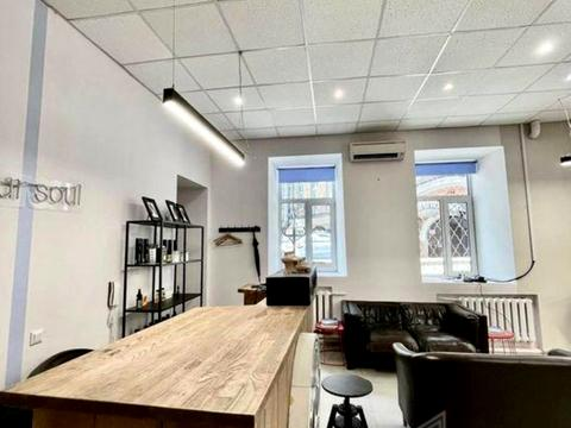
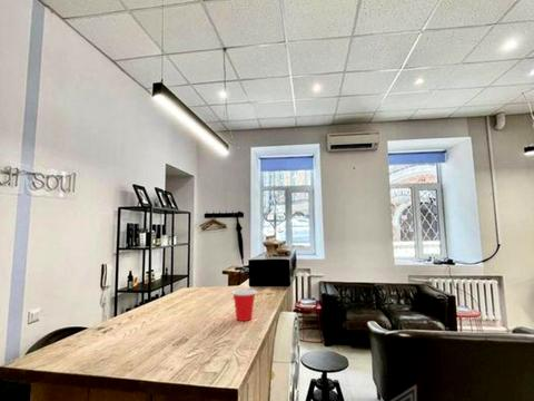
+ cup [230,288,257,322]
